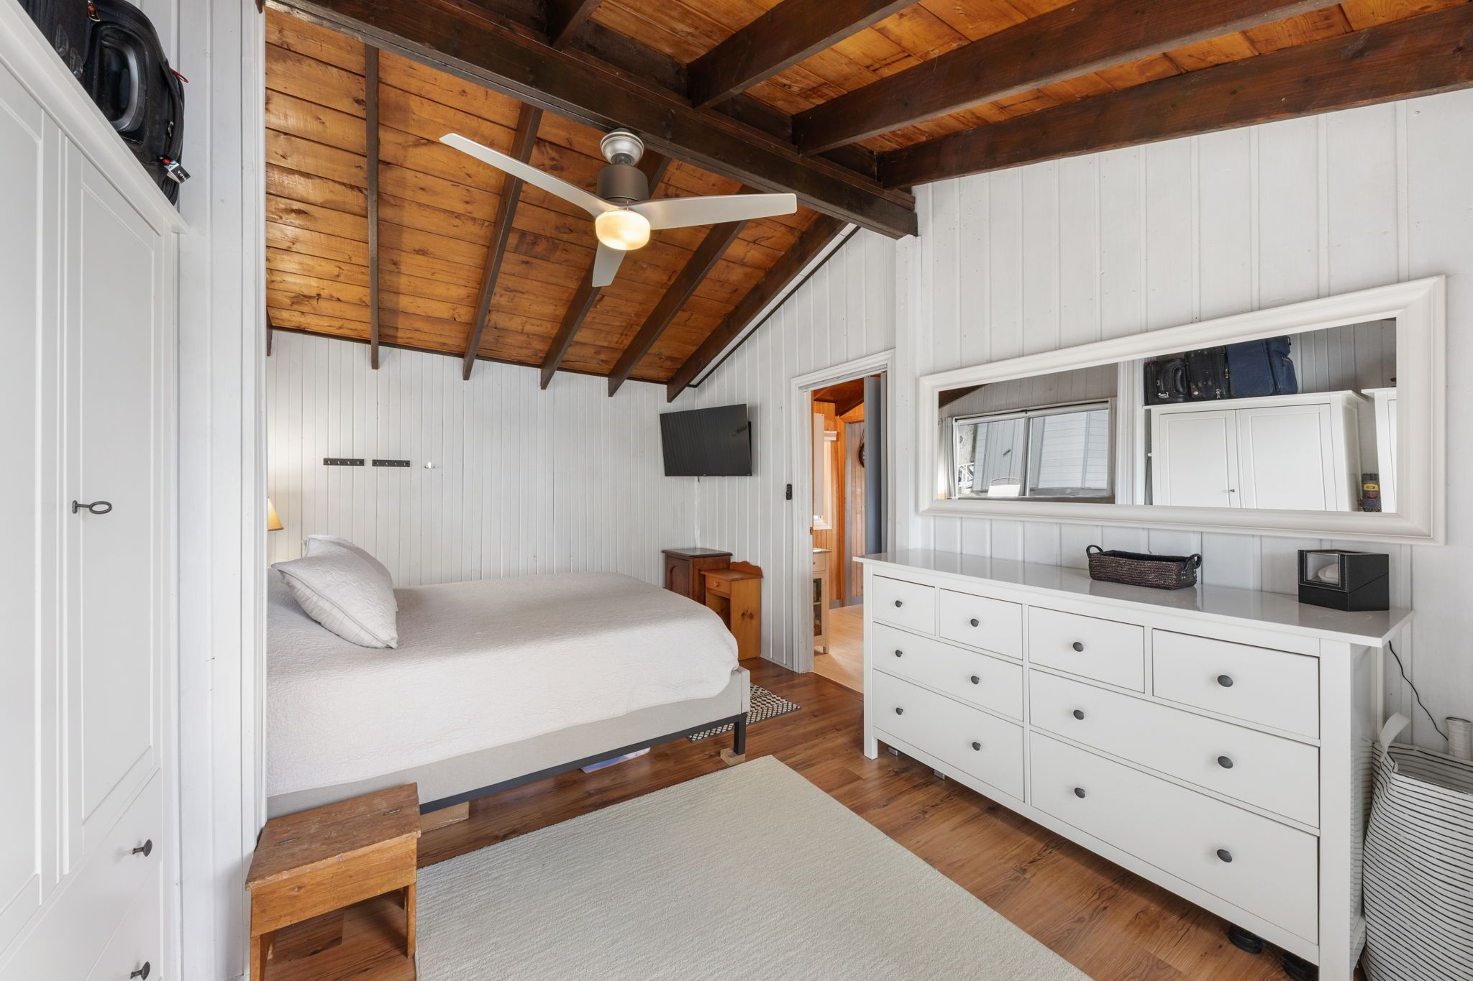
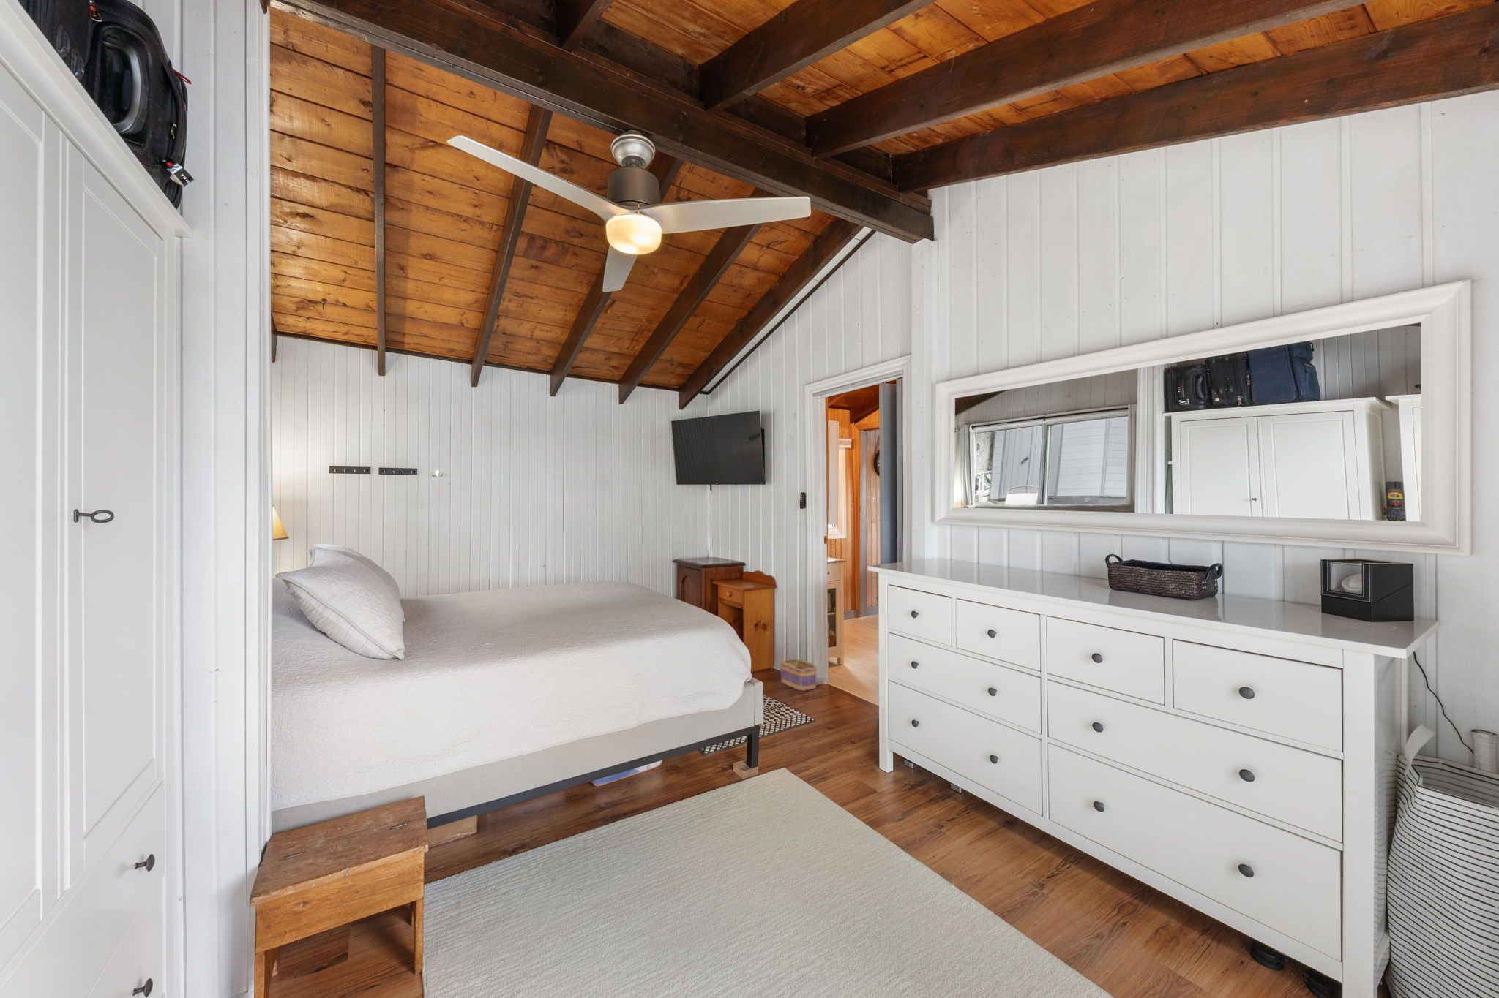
+ basket [779,639,818,692]
